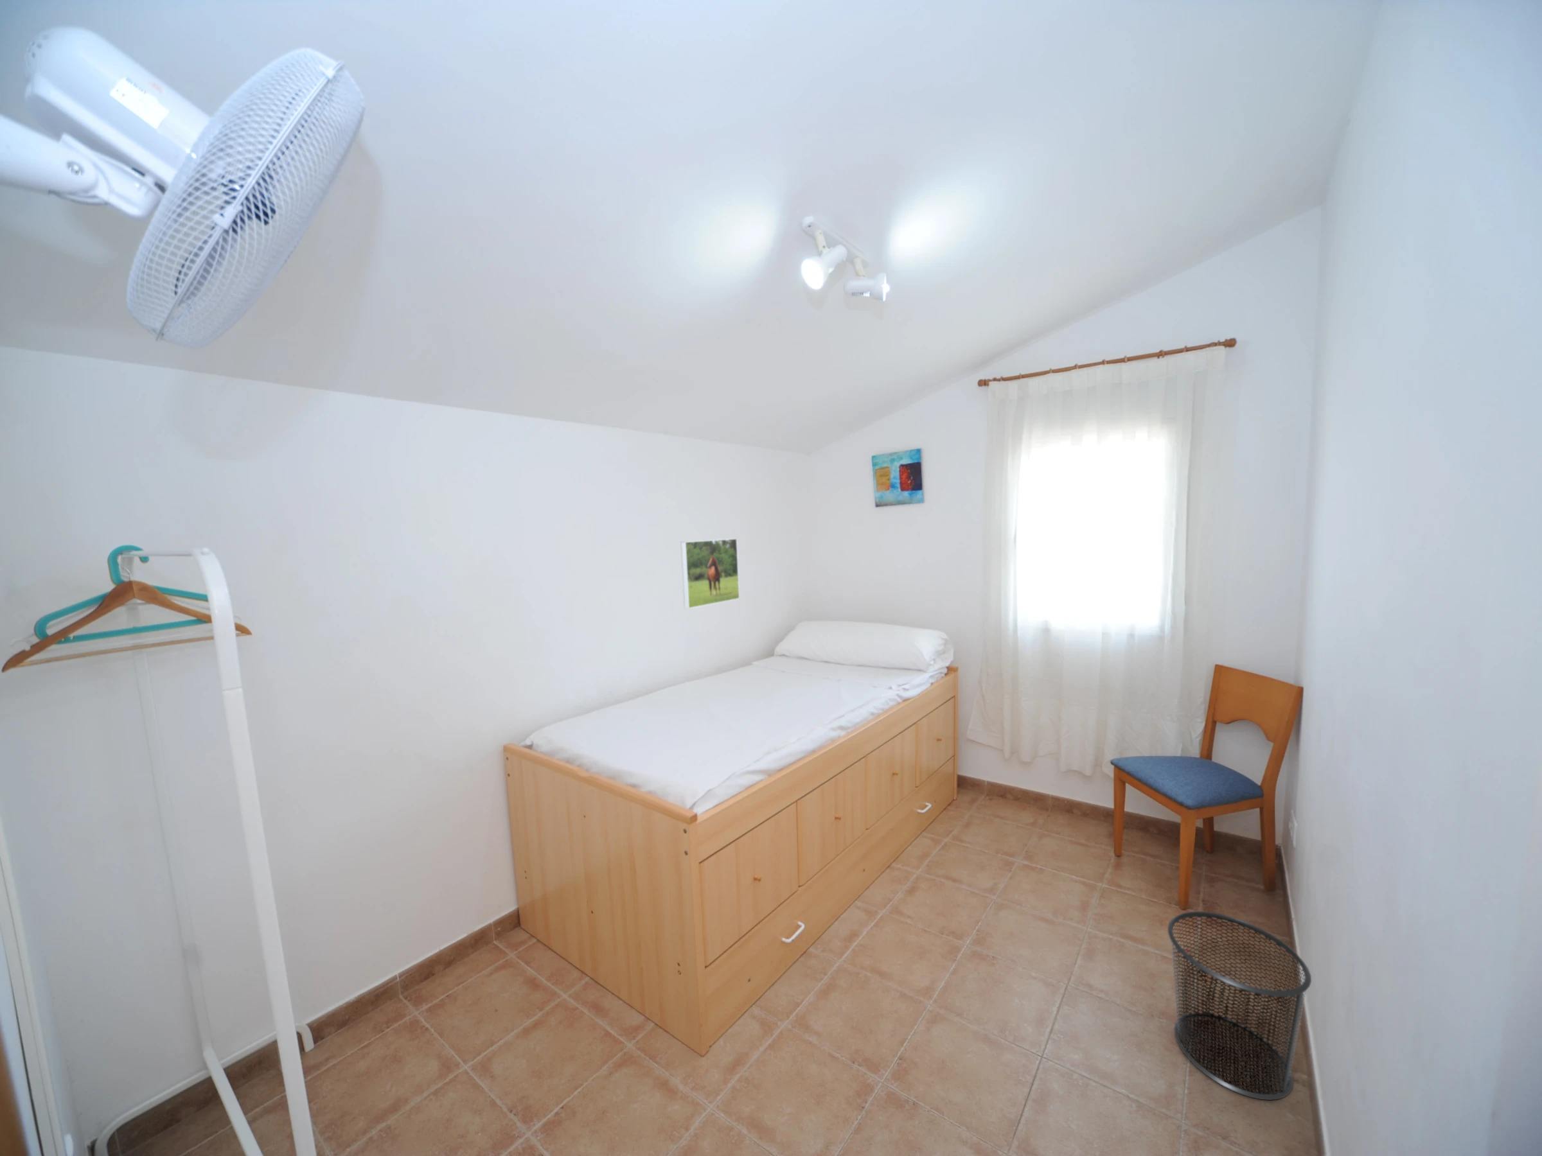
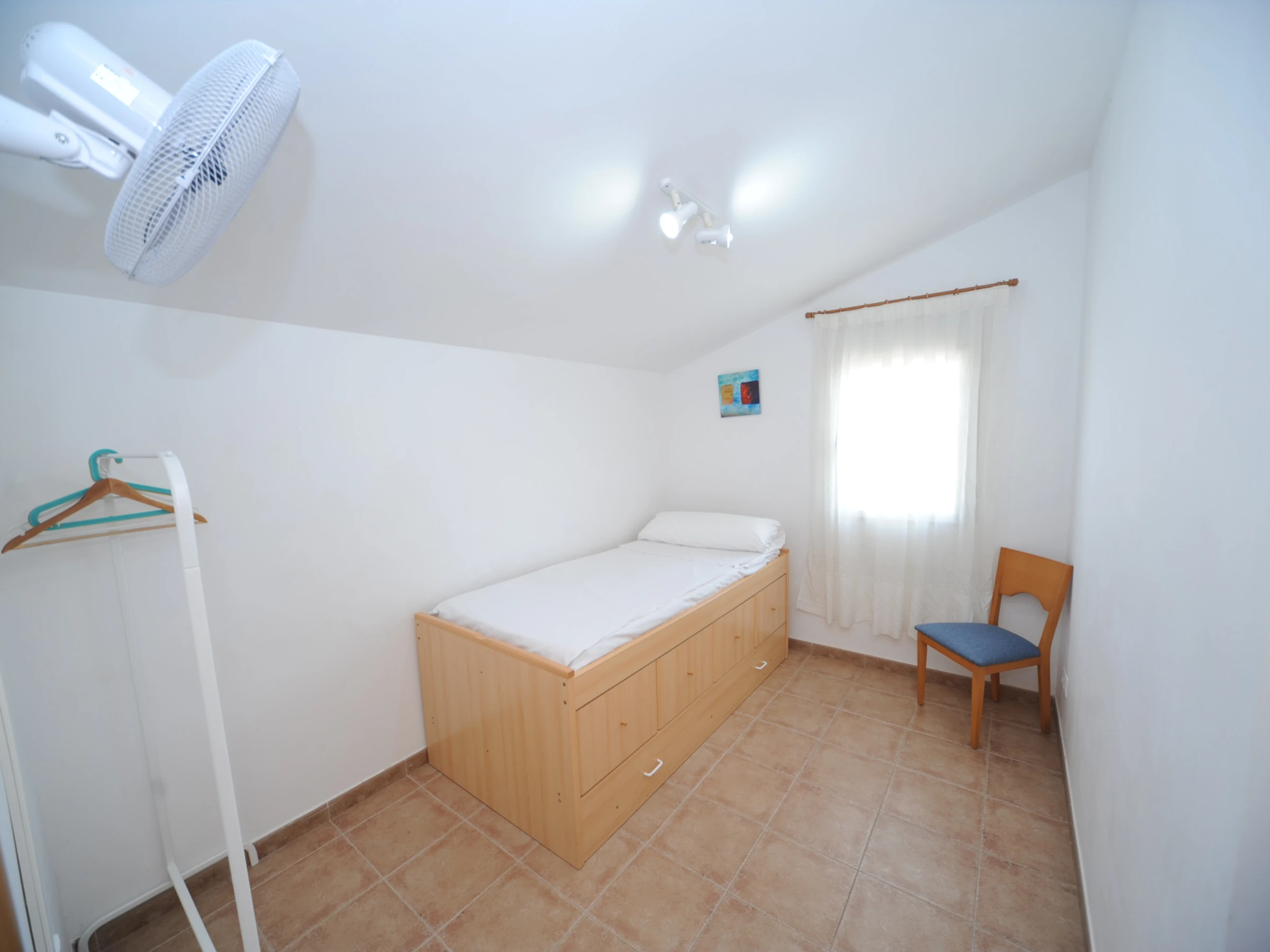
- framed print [680,538,741,610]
- waste bin [1167,911,1313,1101]
